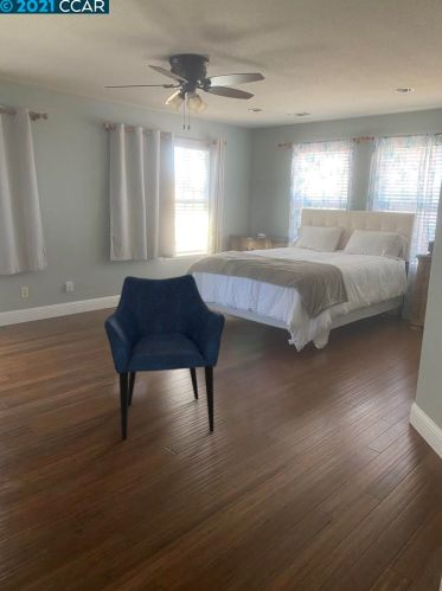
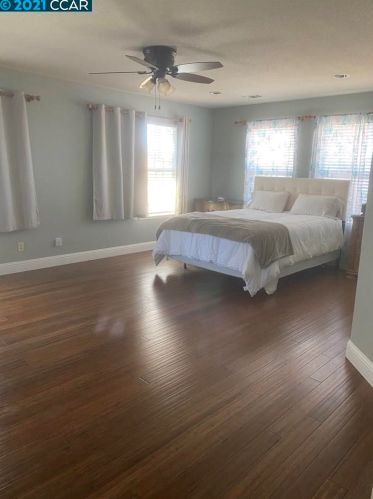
- armchair [103,274,226,441]
